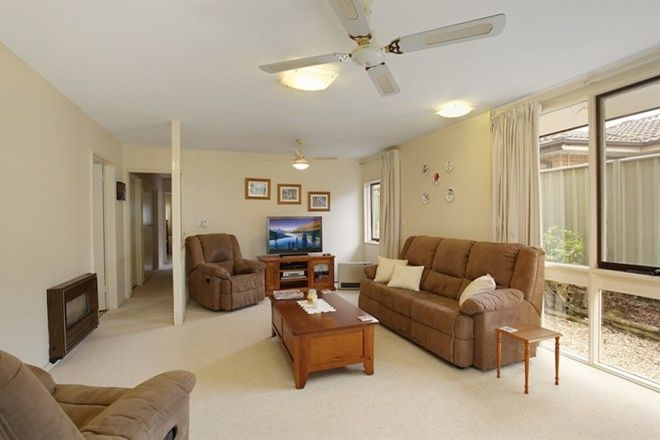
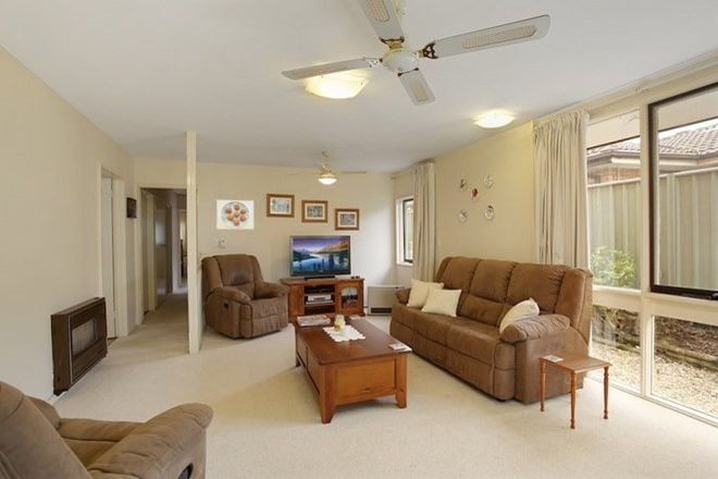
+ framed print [215,199,255,230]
